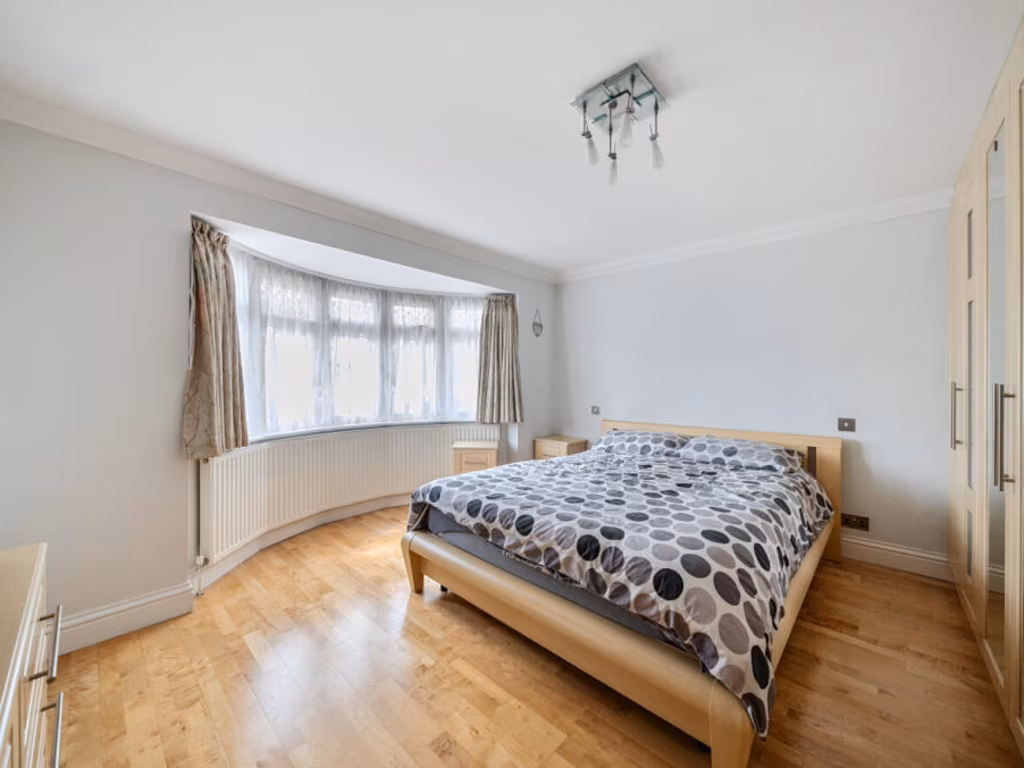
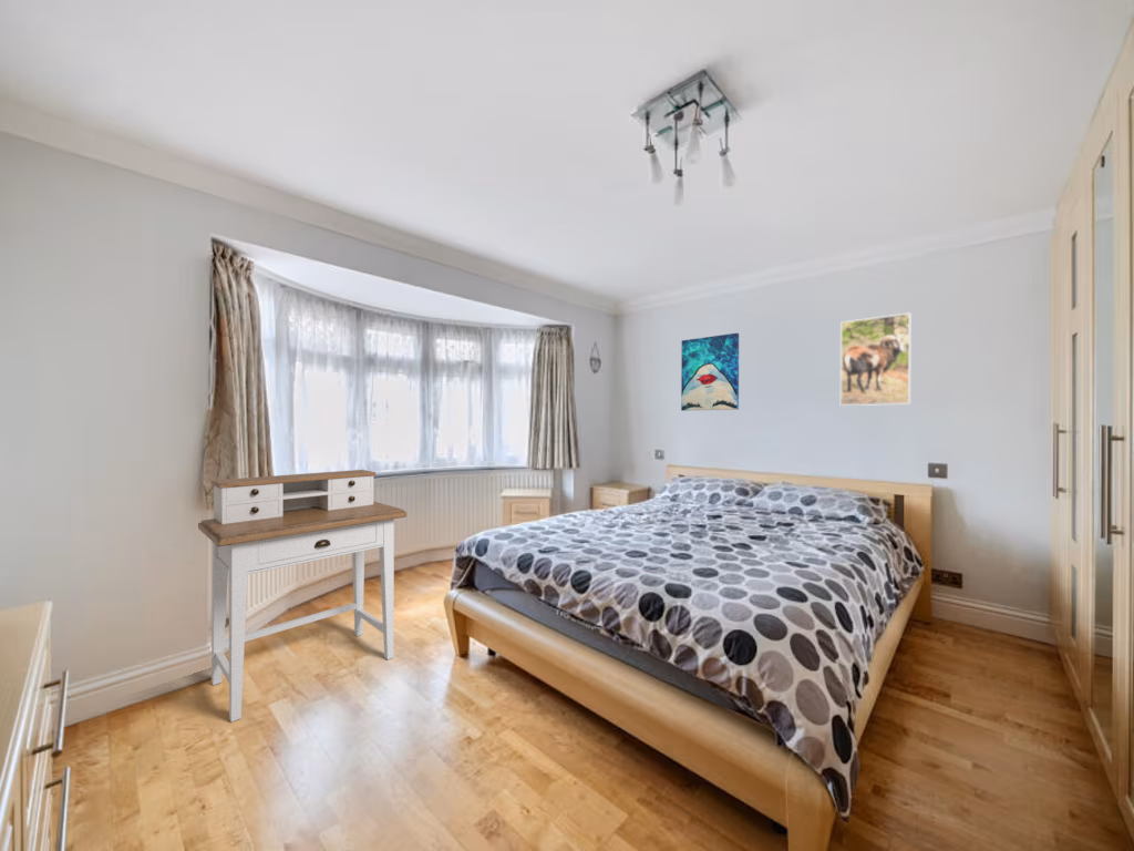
+ desk [197,469,408,724]
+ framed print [839,311,911,407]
+ wall art [680,332,740,412]
